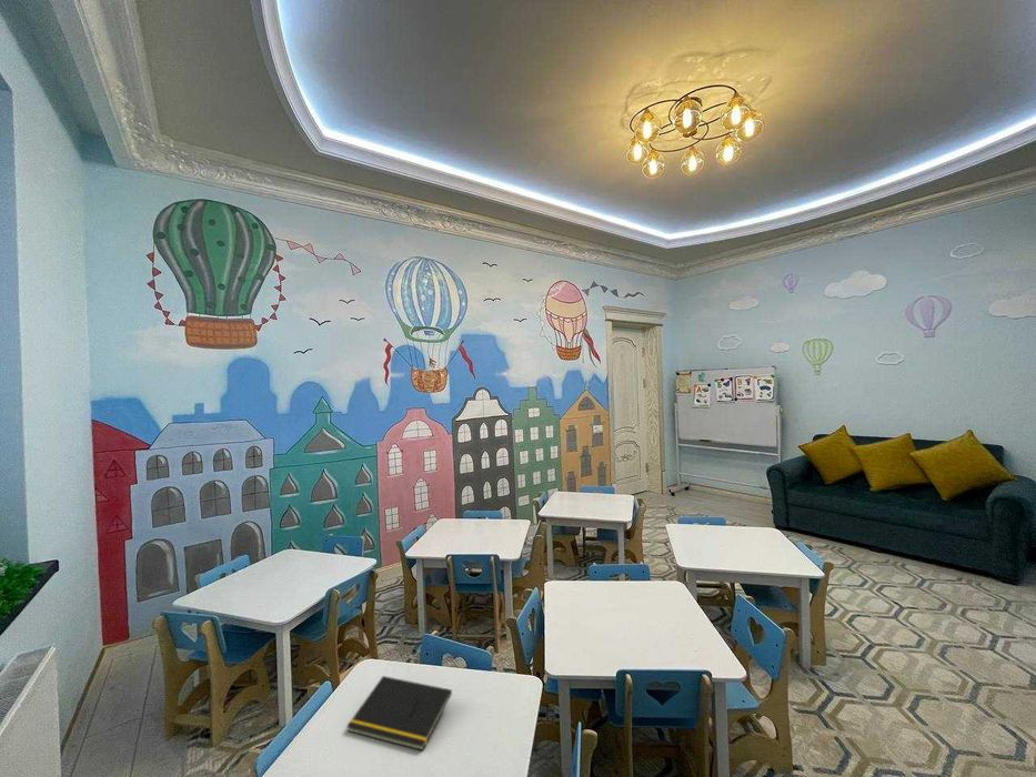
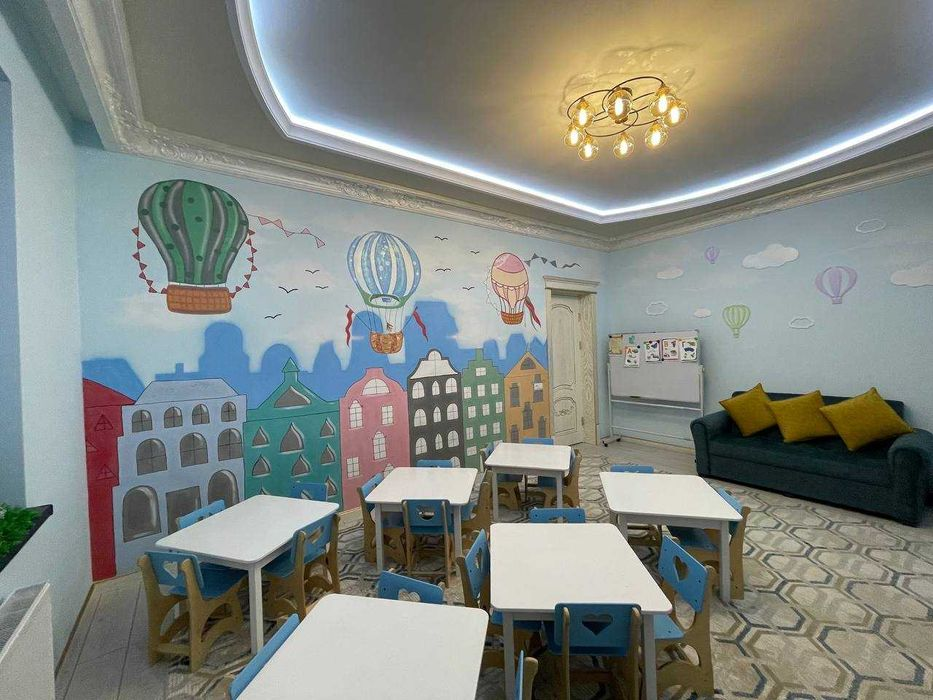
- notepad [345,675,453,751]
